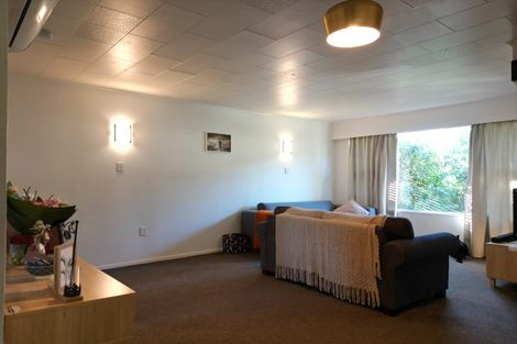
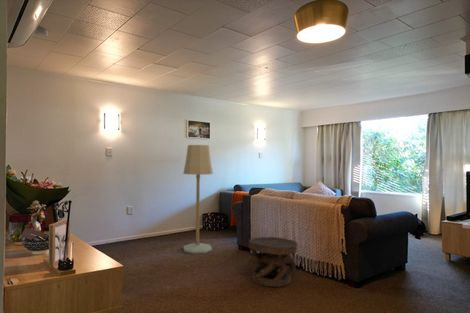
+ floor lamp [182,144,214,254]
+ side table [245,236,299,288]
